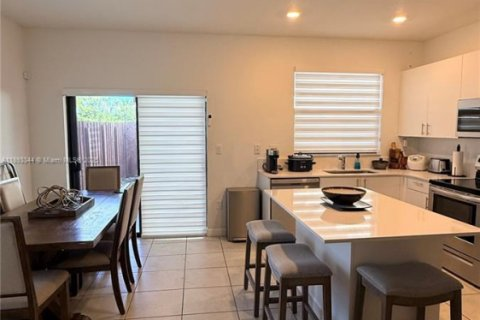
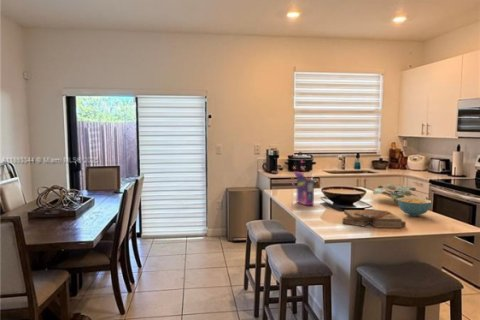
+ cereal bowl [397,196,433,217]
+ cereal box [291,159,325,207]
+ plant [372,184,417,202]
+ clipboard [342,208,407,229]
